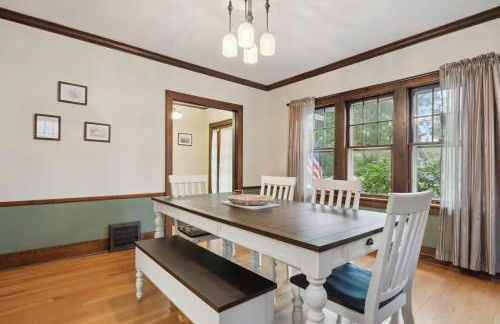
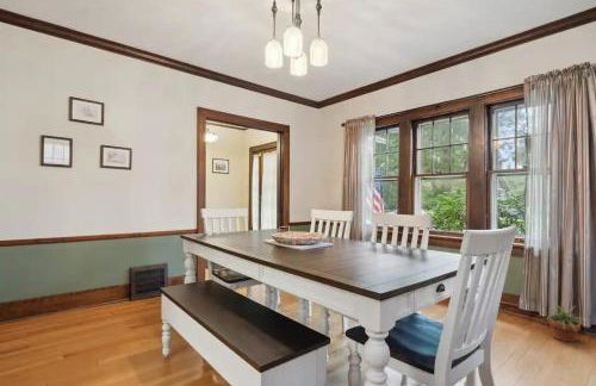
+ potted plant [541,304,591,343]
